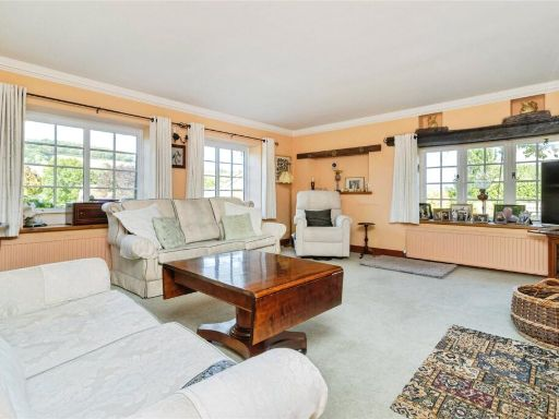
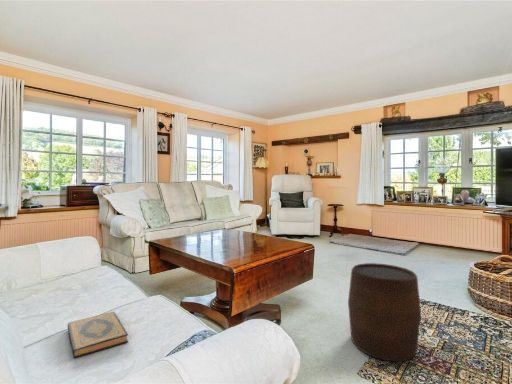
+ hardback book [67,311,129,359]
+ stool [347,262,422,363]
